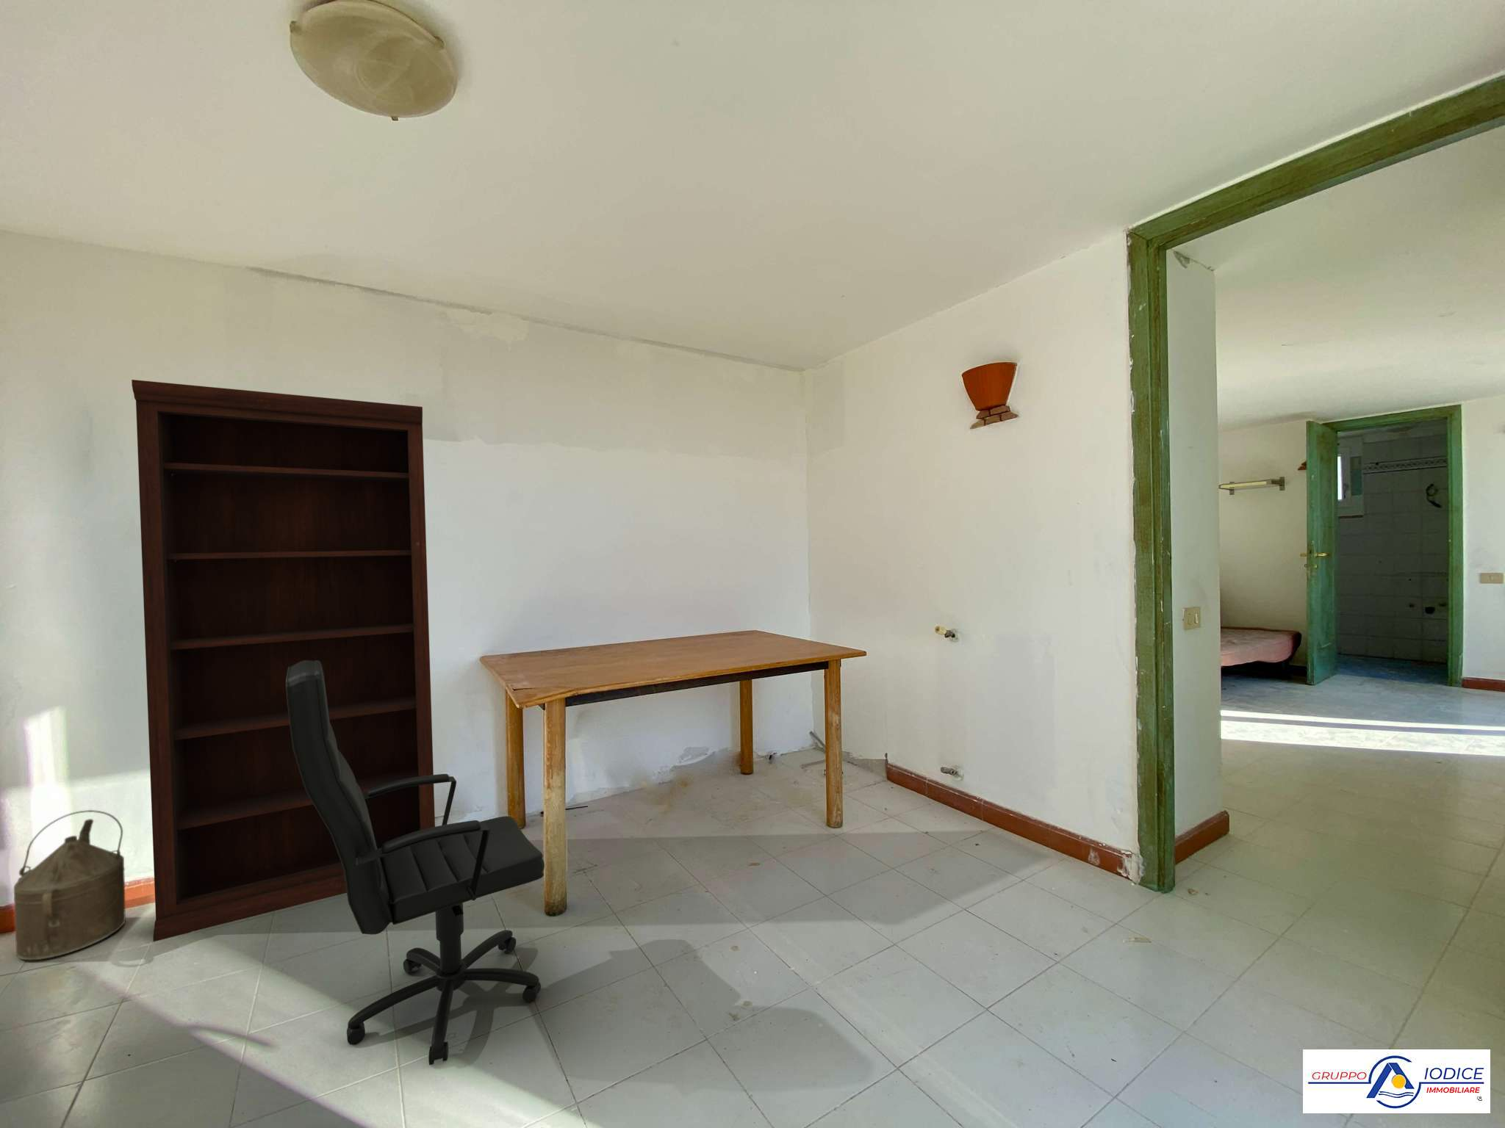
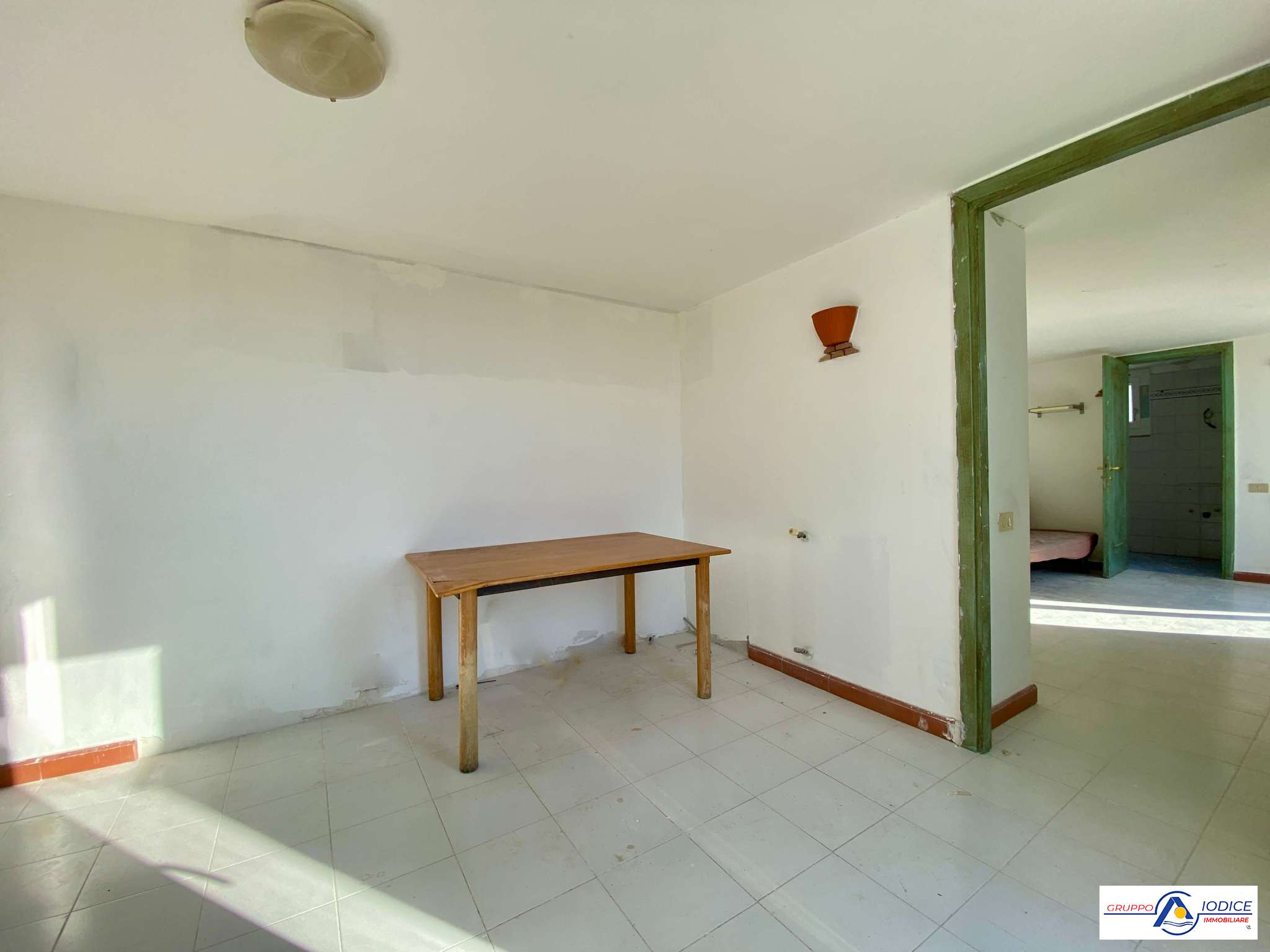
- watering can [13,809,127,961]
- office chair [286,660,545,1065]
- bookshelf [130,379,436,942]
